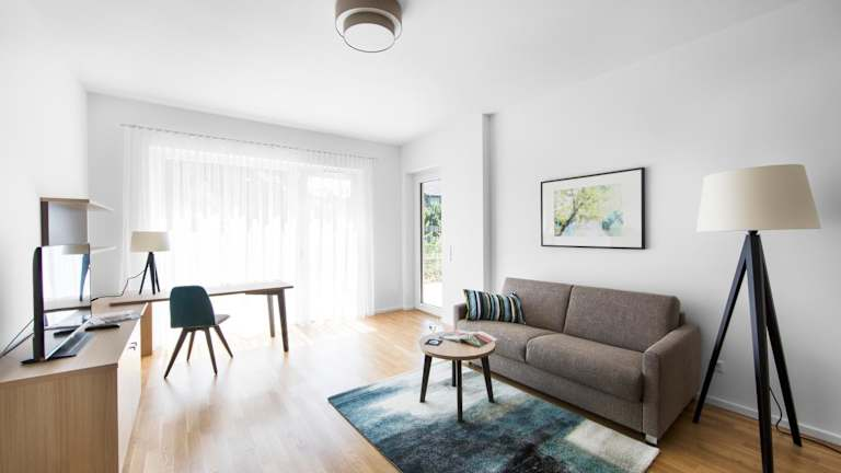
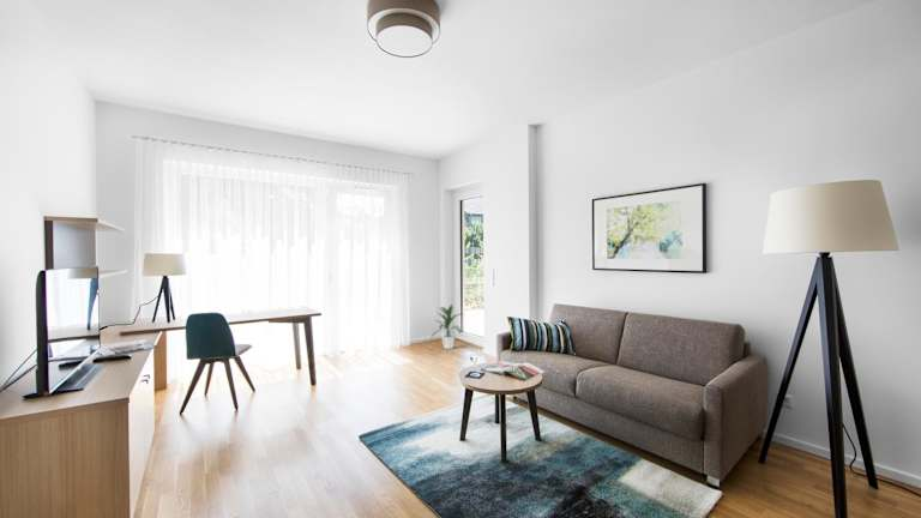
+ indoor plant [429,302,466,350]
